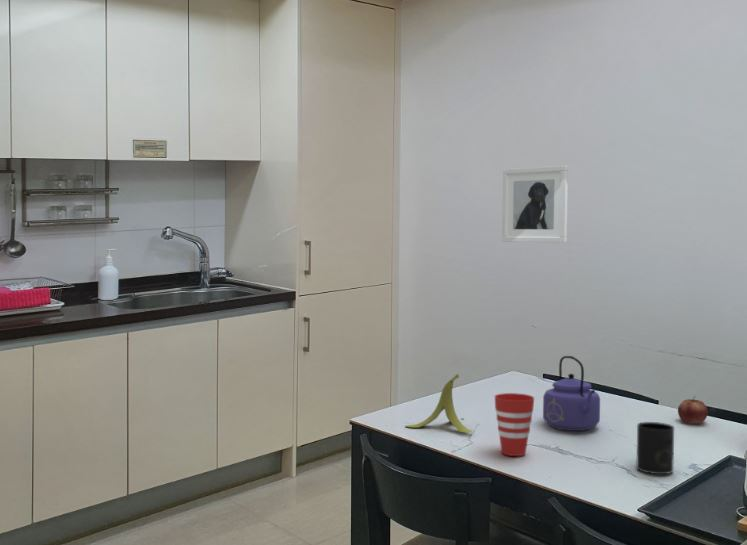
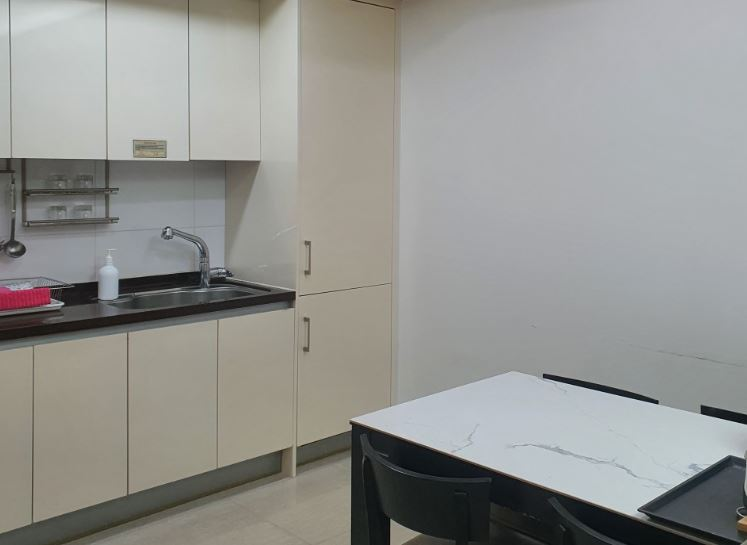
- apple [677,396,709,425]
- kettle [542,355,601,432]
- mug [635,421,675,475]
- cup [494,392,535,457]
- banana peel [405,373,474,434]
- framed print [501,164,569,244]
